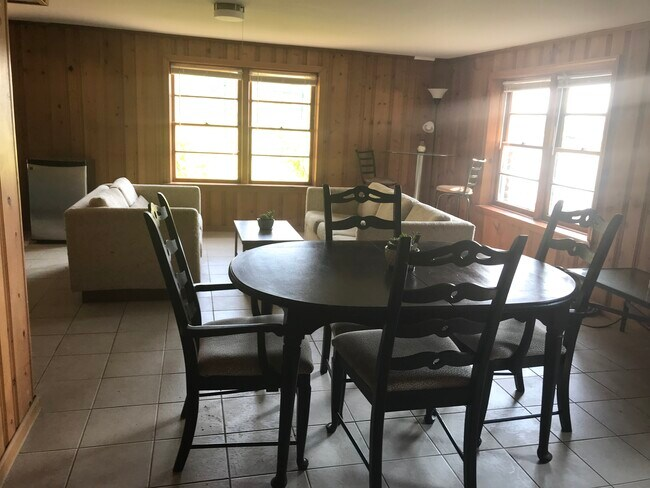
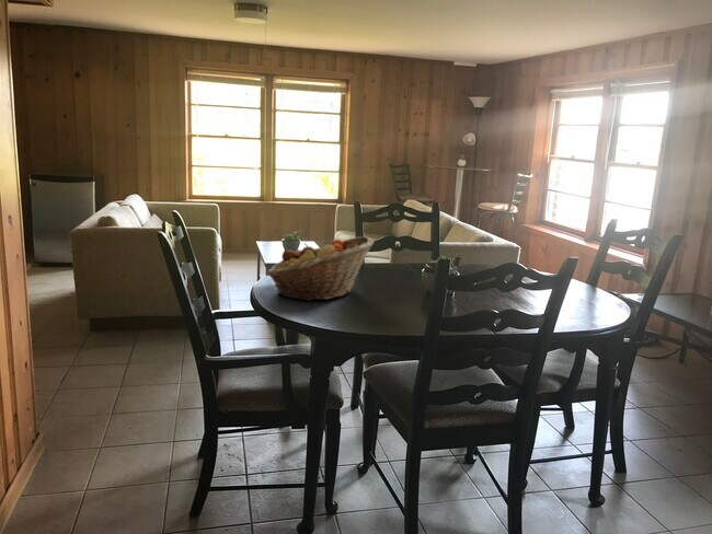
+ fruit basket [265,235,375,302]
